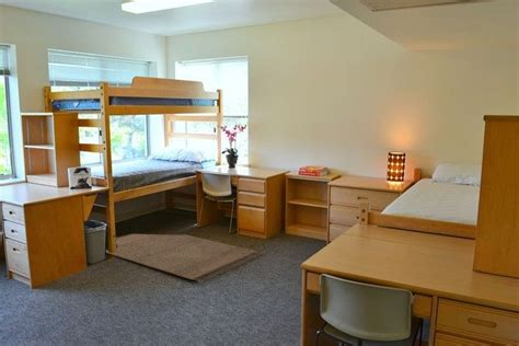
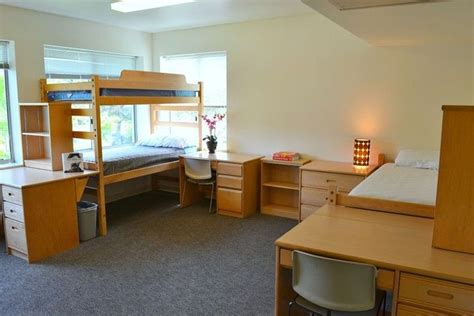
- rug [105,228,265,284]
